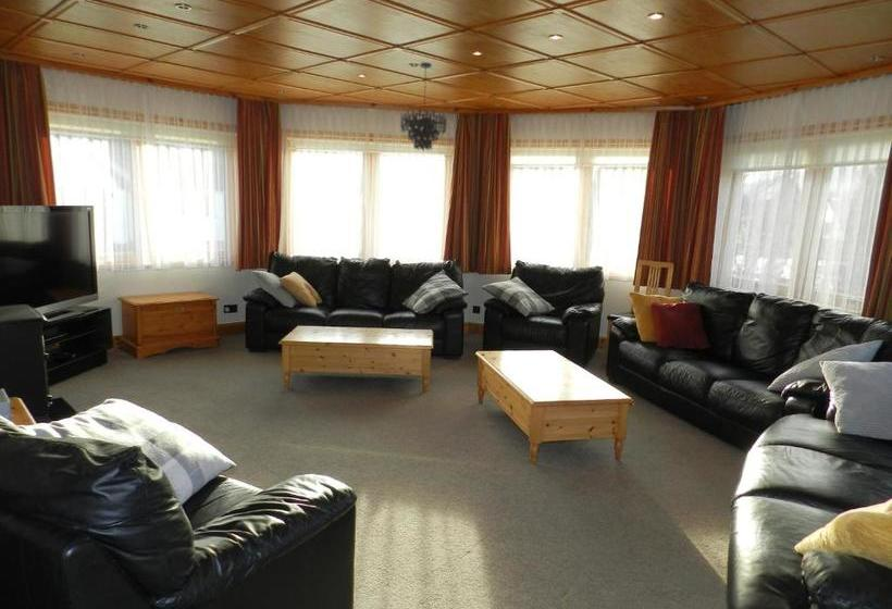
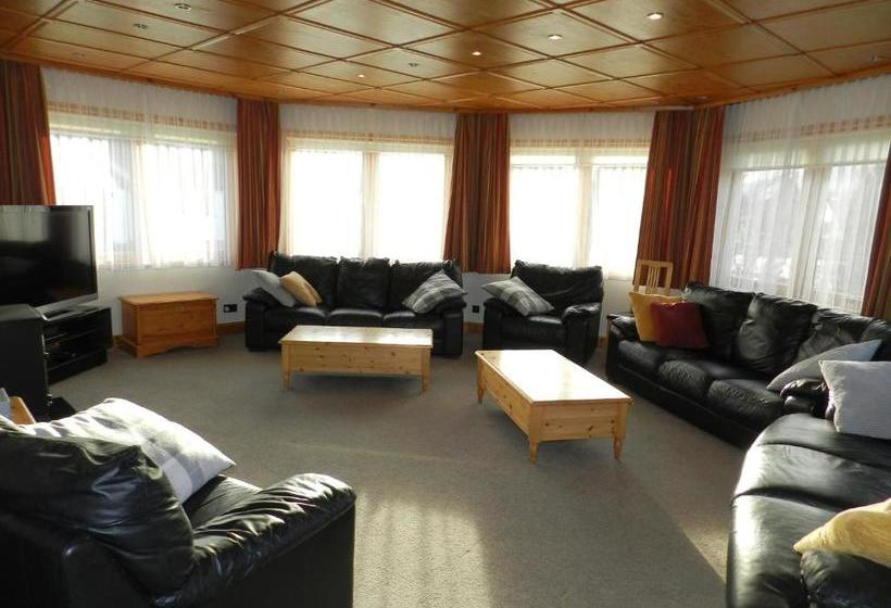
- chandelier [399,61,448,151]
